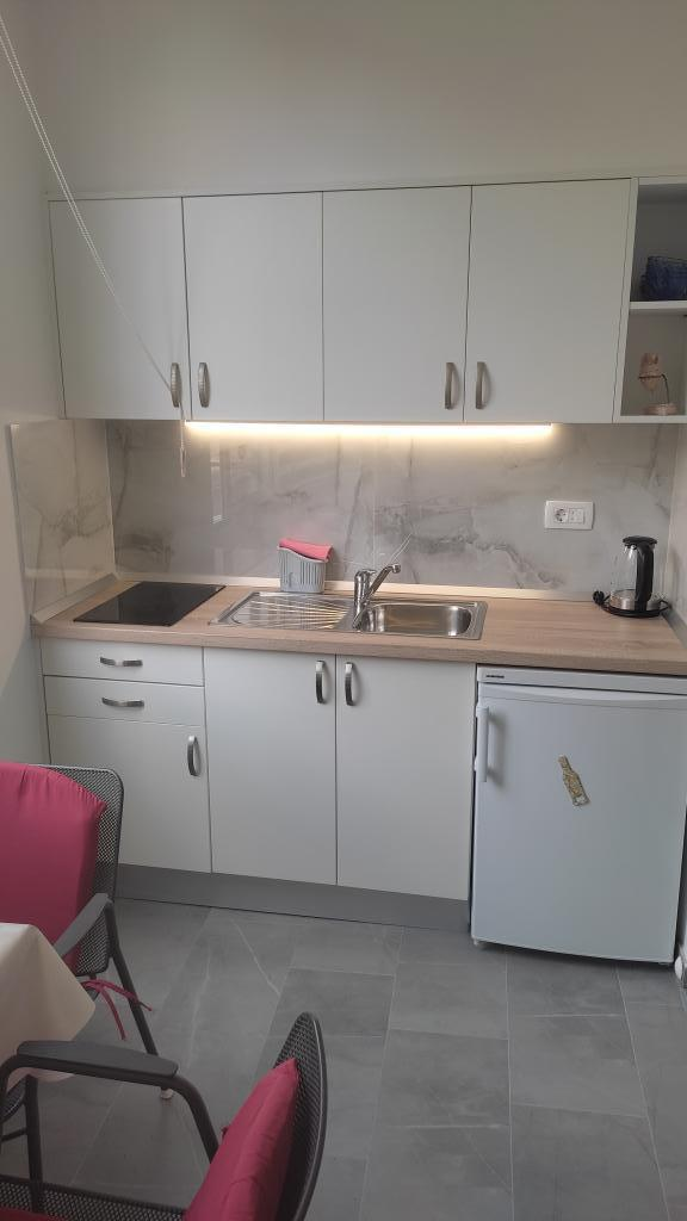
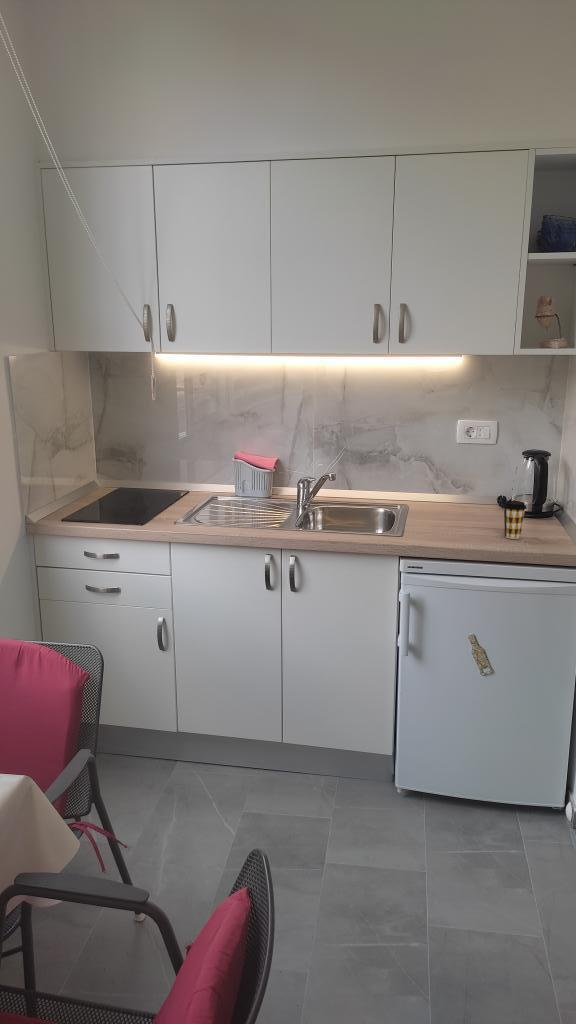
+ coffee cup [502,500,527,540]
